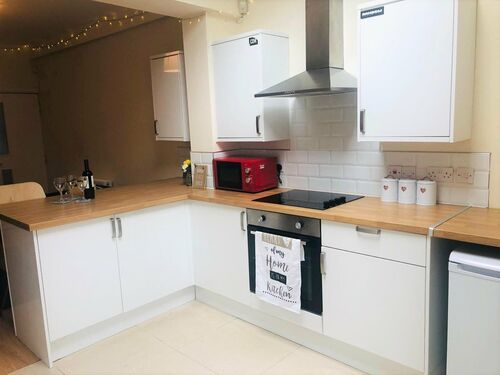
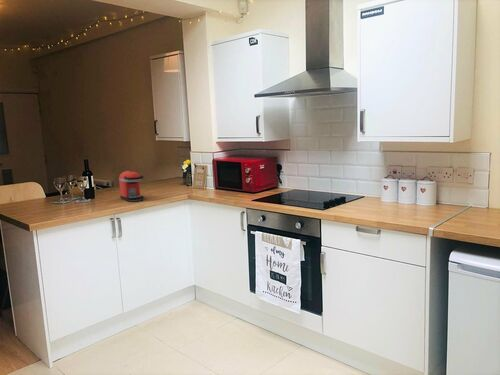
+ coffee maker [118,170,145,202]
